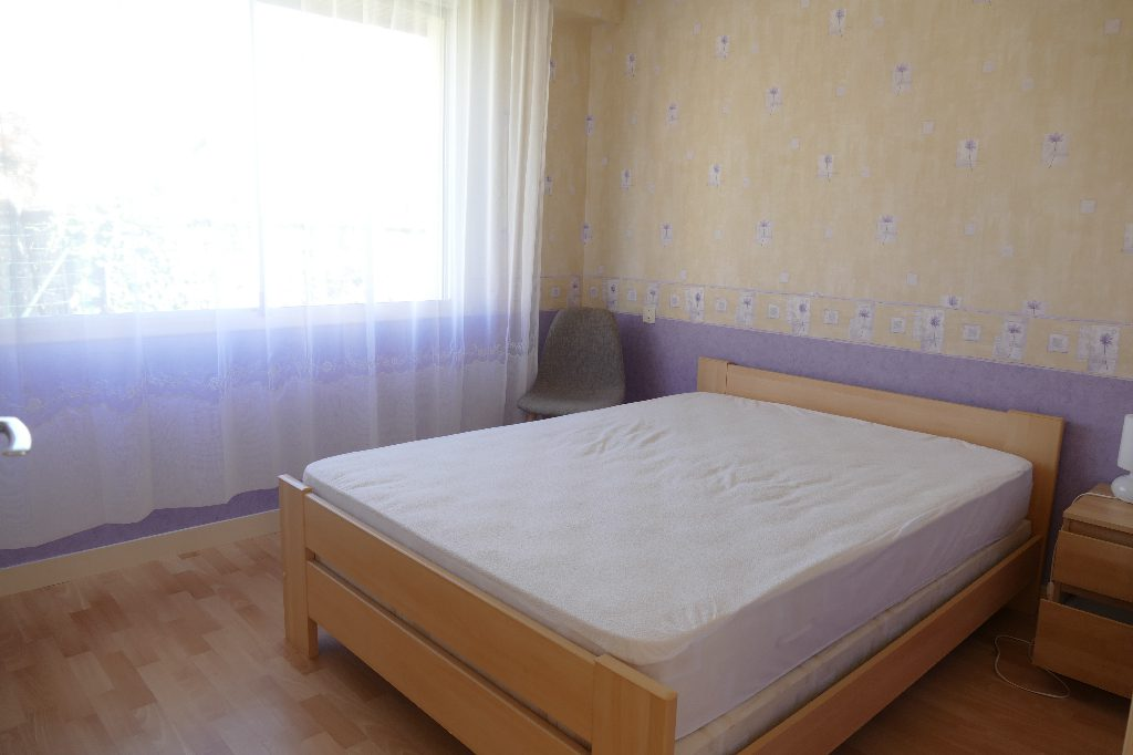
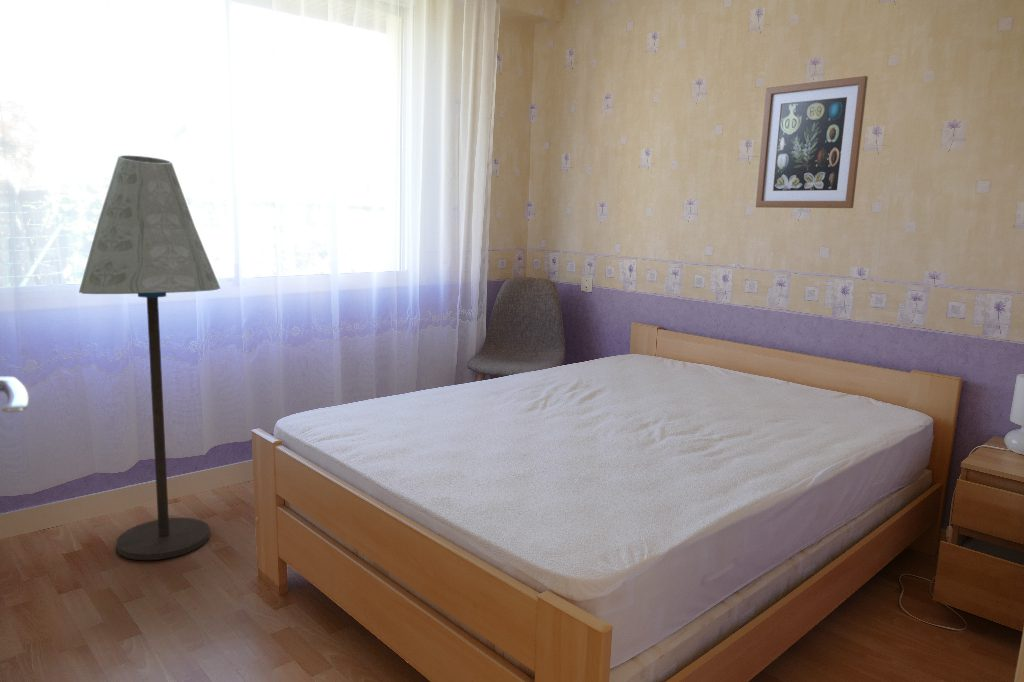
+ floor lamp [78,154,222,561]
+ wall art [755,75,869,209]
